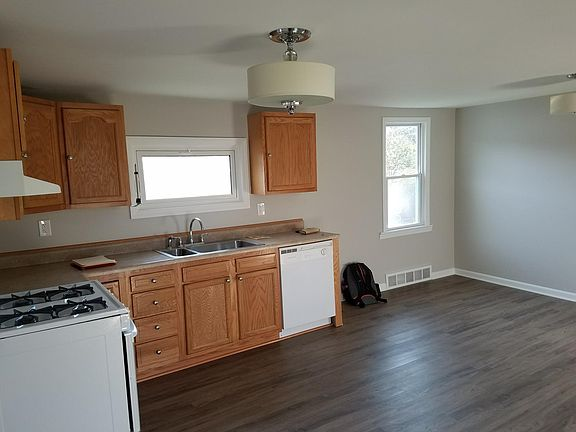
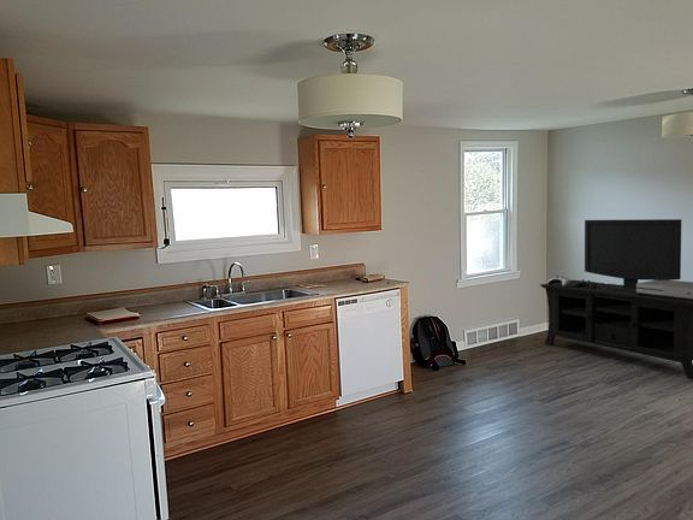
+ media console [539,218,693,380]
